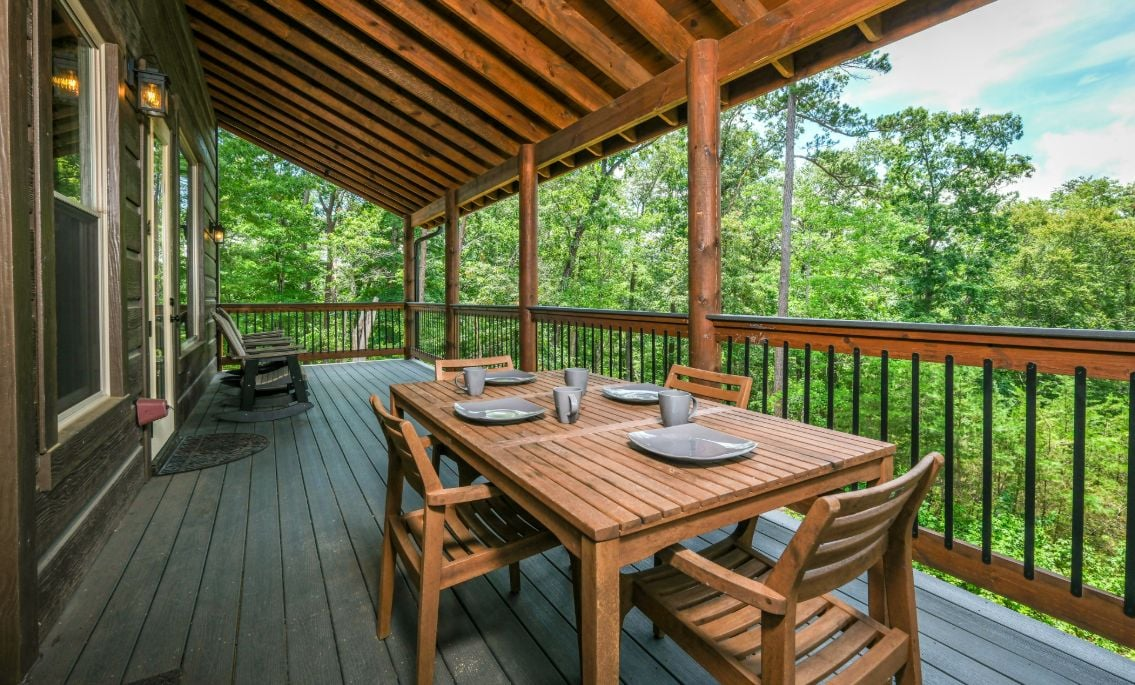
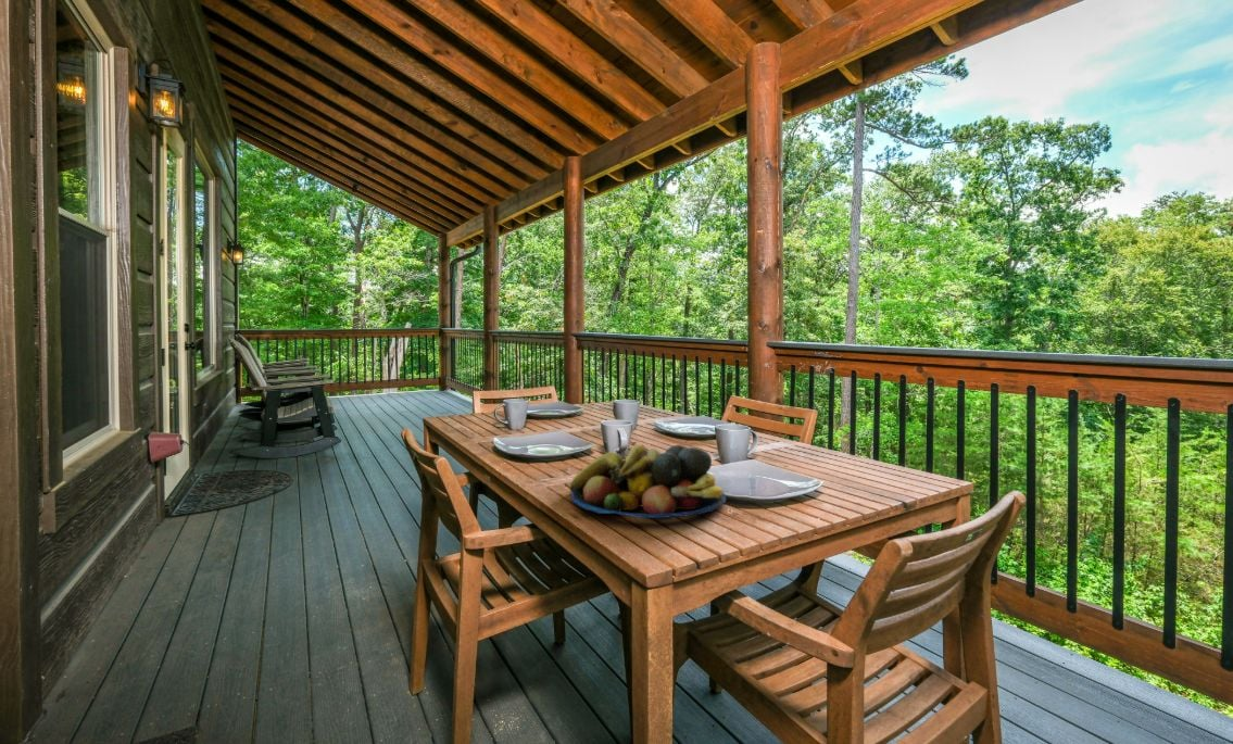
+ fruit bowl [568,443,727,519]
